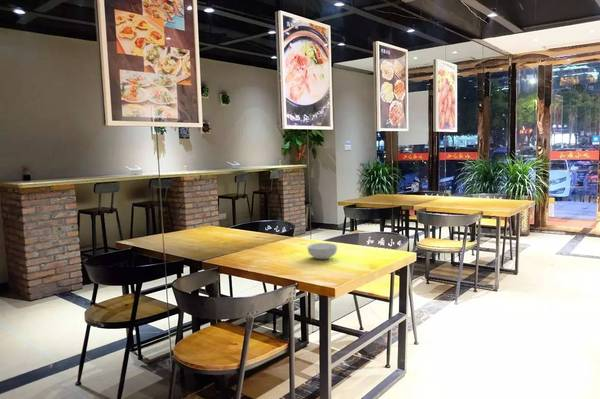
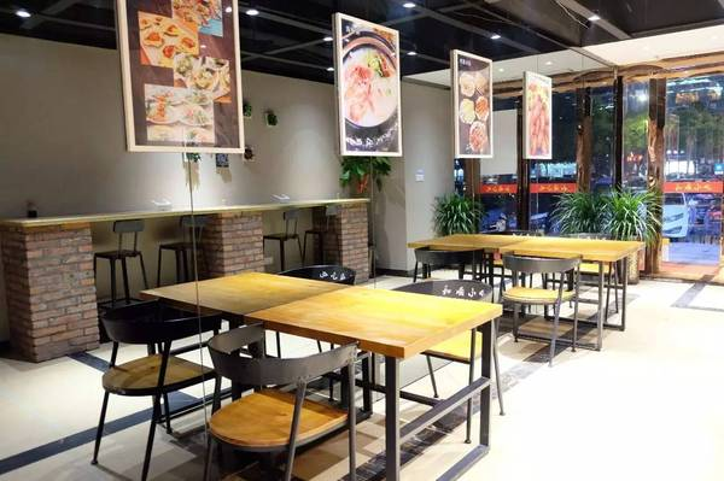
- cereal bowl [307,242,338,260]
